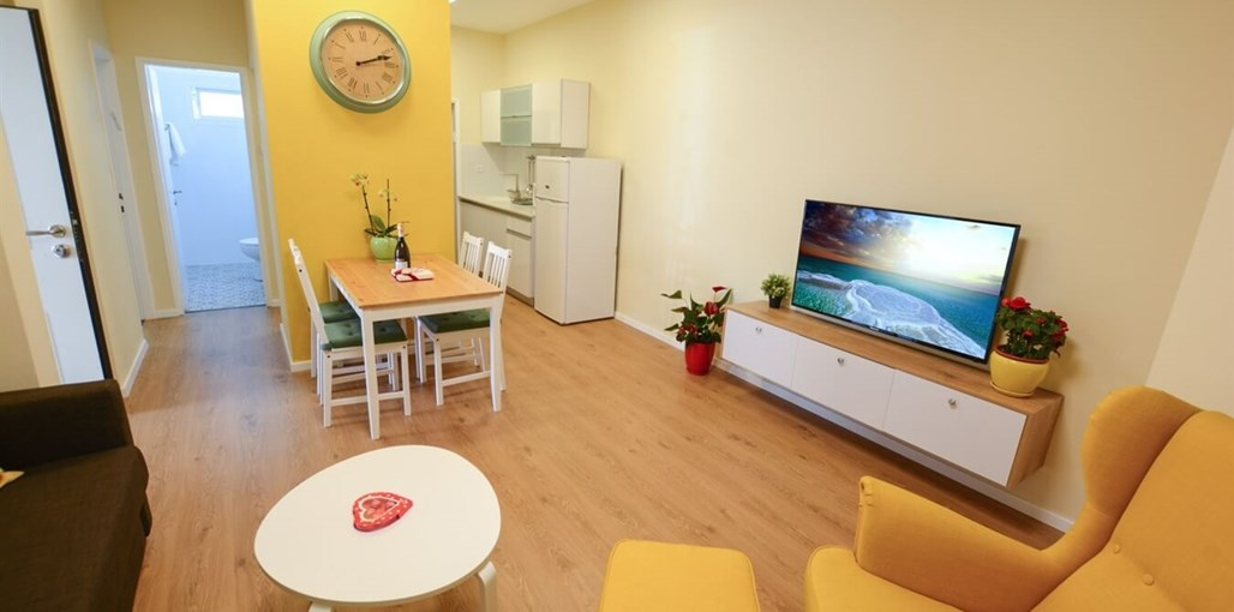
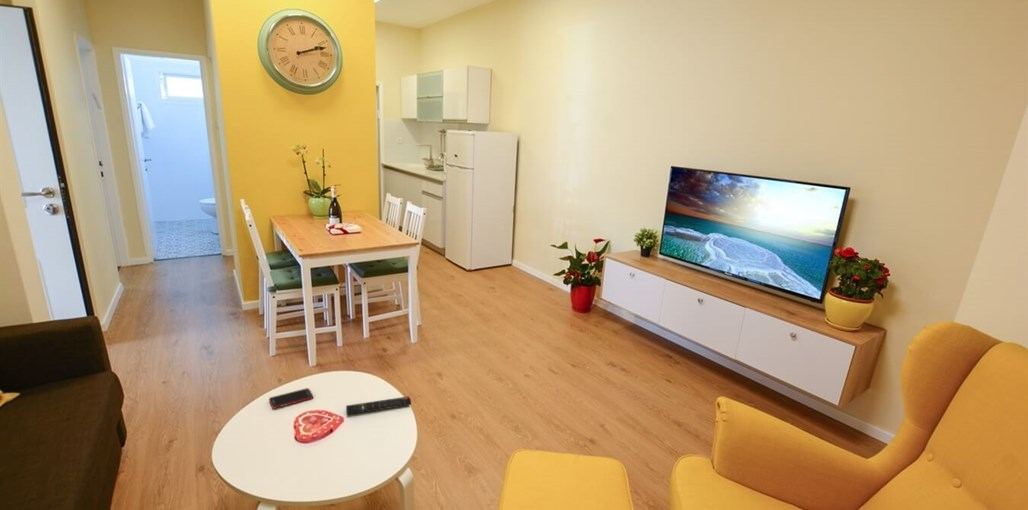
+ remote control [345,396,412,416]
+ cell phone [268,387,314,410]
